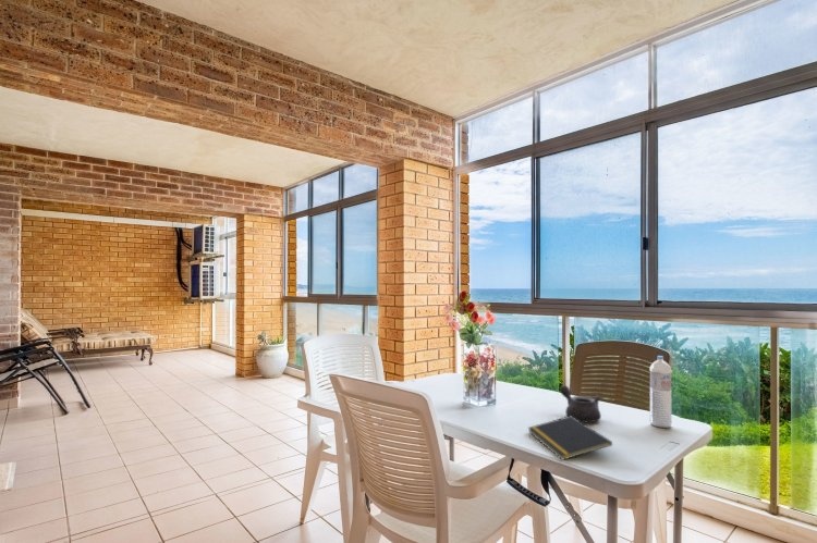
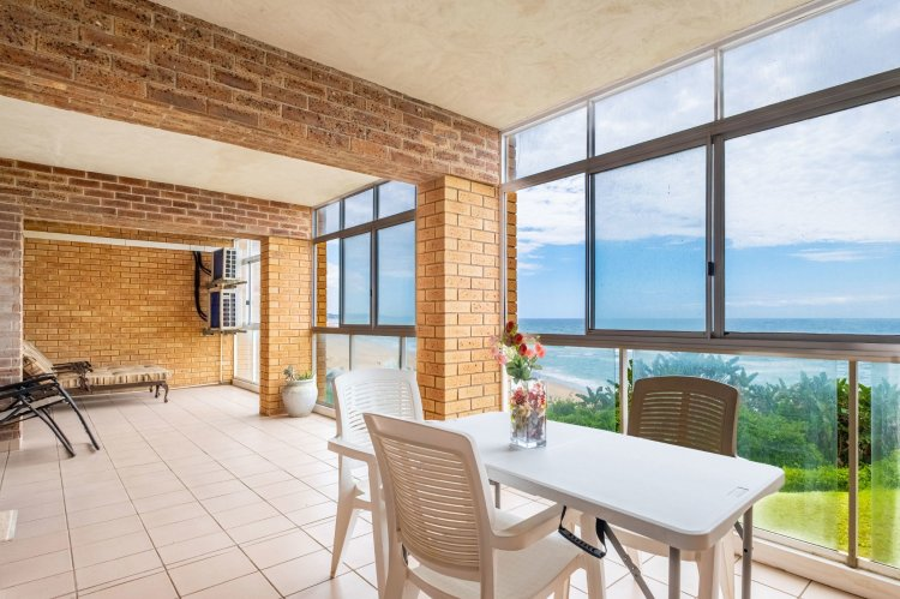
- notepad [526,416,613,461]
- teapot [559,384,602,423]
- water bottle [648,355,673,429]
